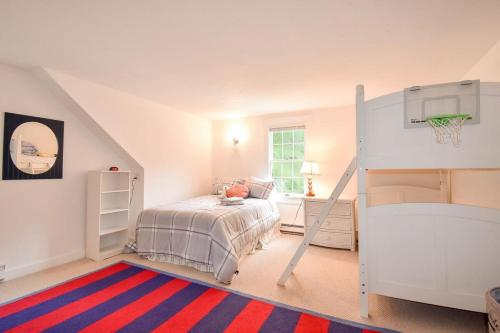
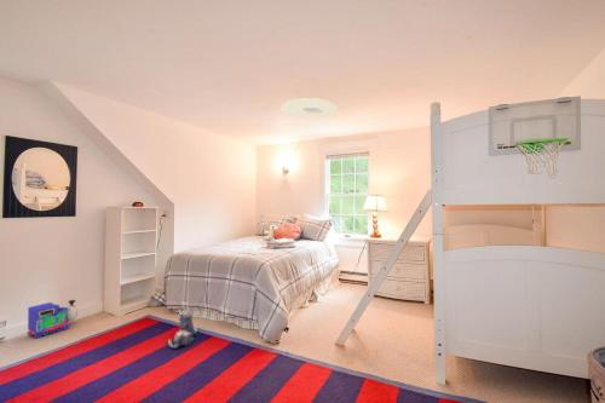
+ toy train [27,299,79,339]
+ ceiling light [280,97,339,119]
+ plush toy [167,310,198,350]
